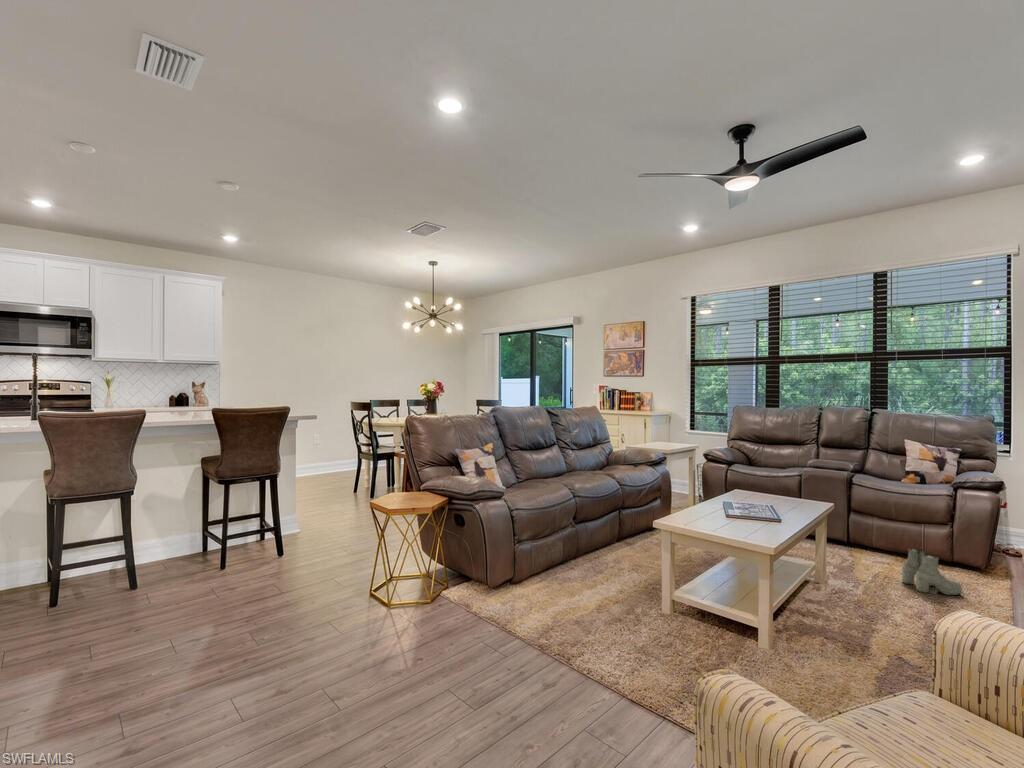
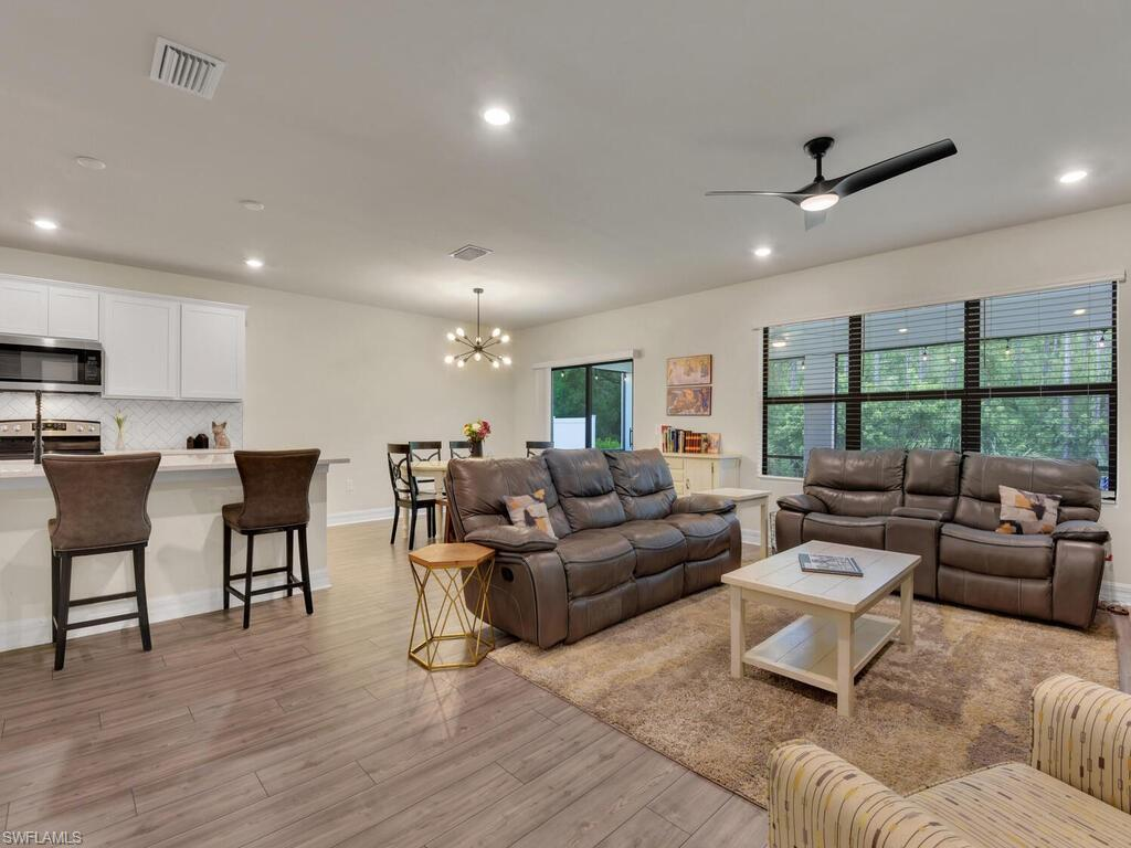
- boots [901,547,963,596]
